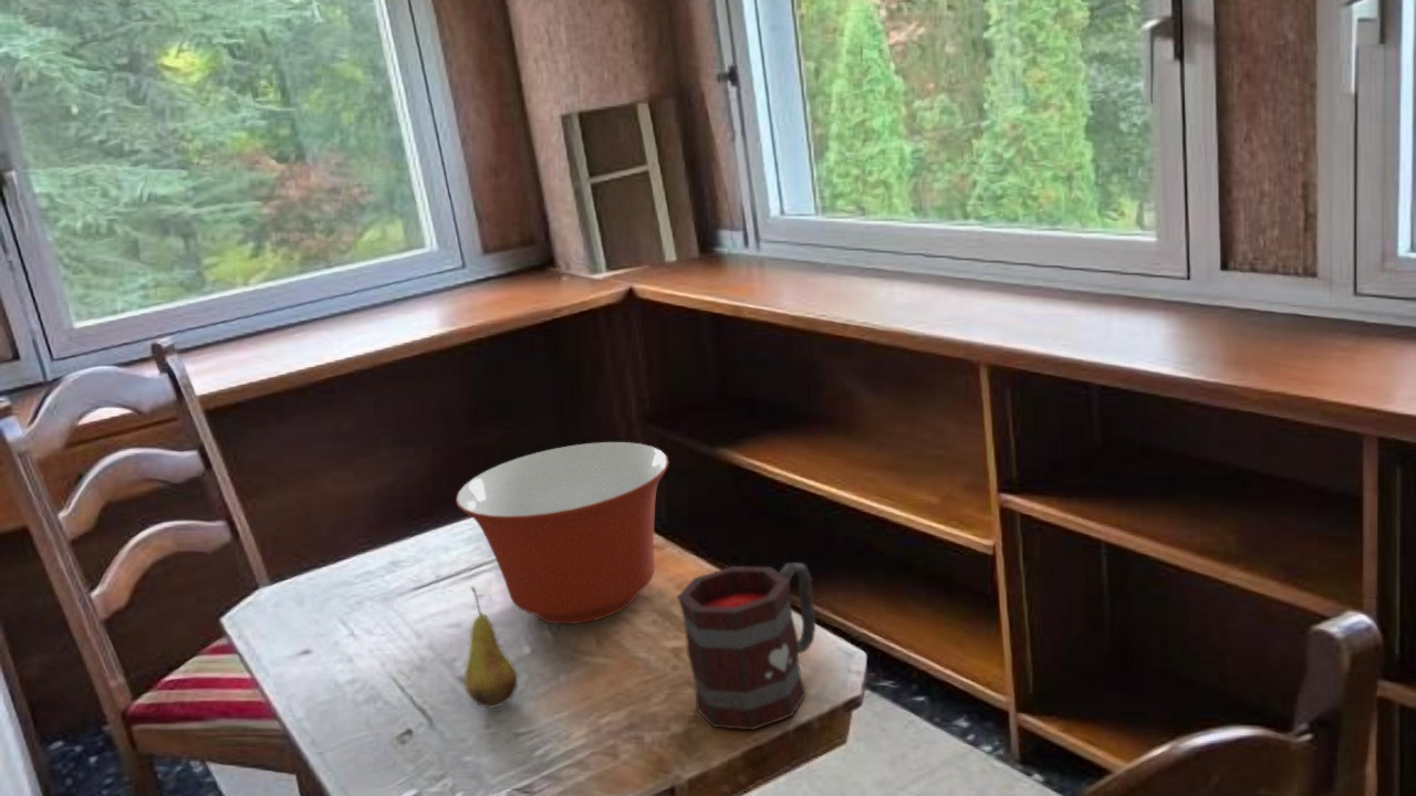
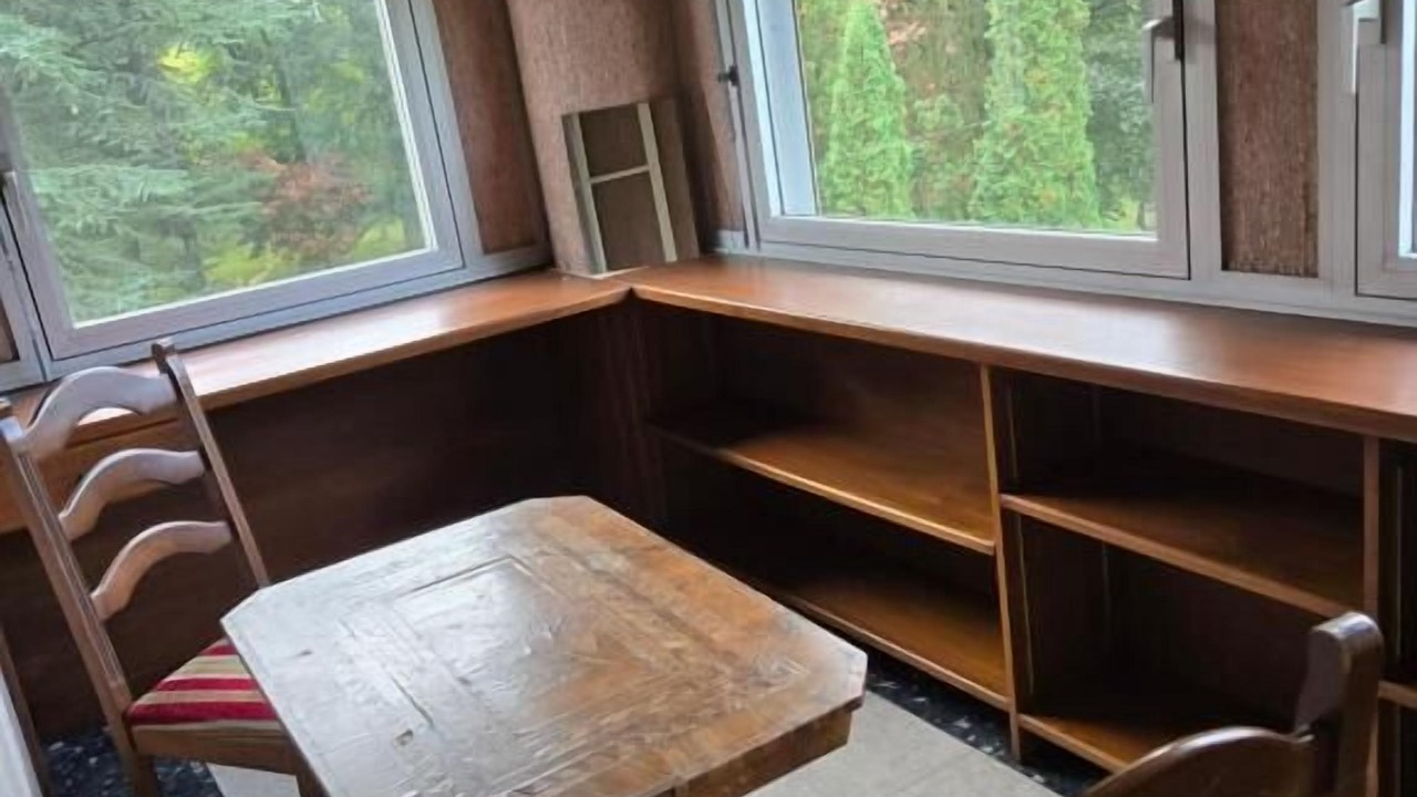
- mixing bowl [455,441,670,625]
- mug [676,563,816,731]
- fruit [464,586,519,710]
